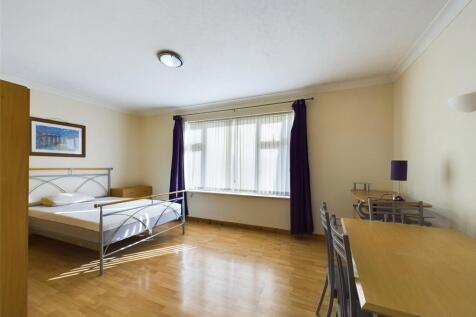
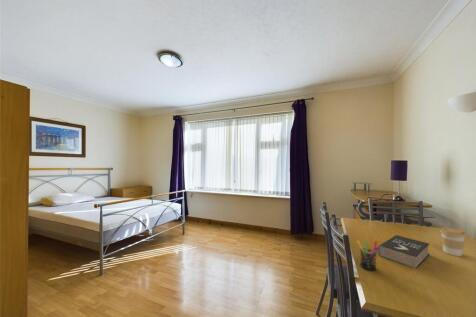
+ book [378,234,431,269]
+ pen holder [356,239,381,272]
+ coffee cup [439,226,467,257]
